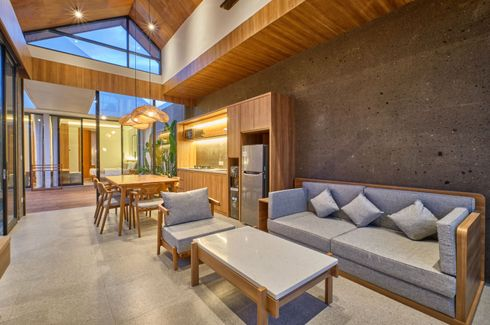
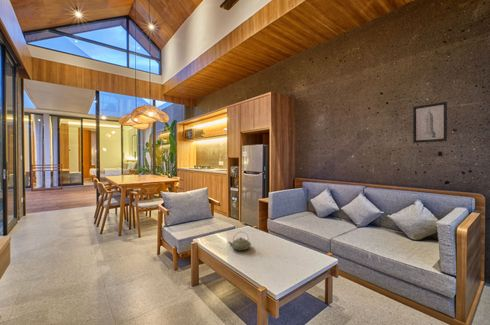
+ teapot [227,231,252,251]
+ wall art [412,101,448,144]
